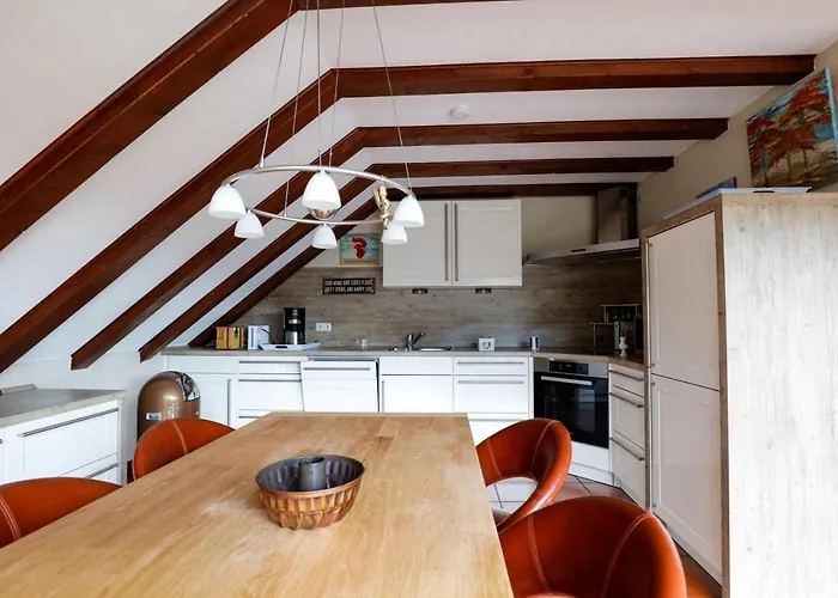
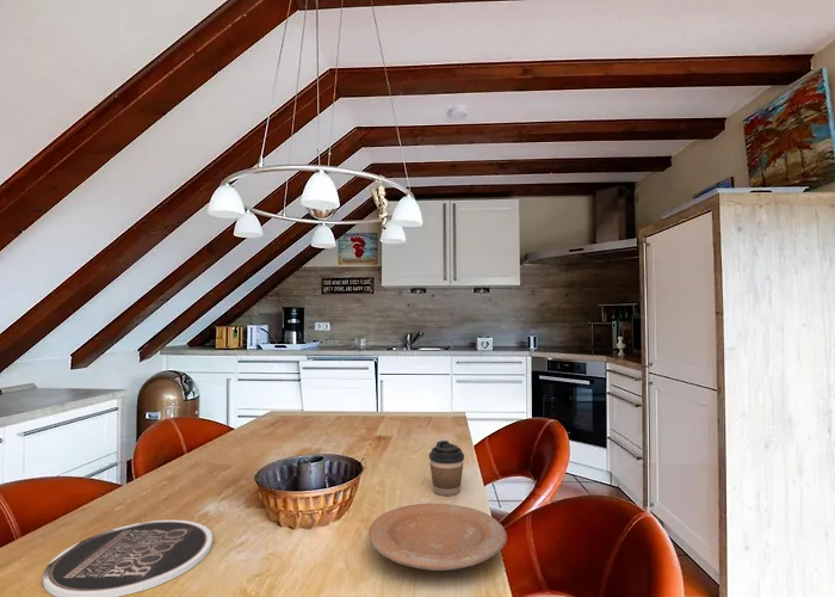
+ plate [42,519,214,597]
+ plate [367,503,508,572]
+ coffee cup [428,439,465,497]
